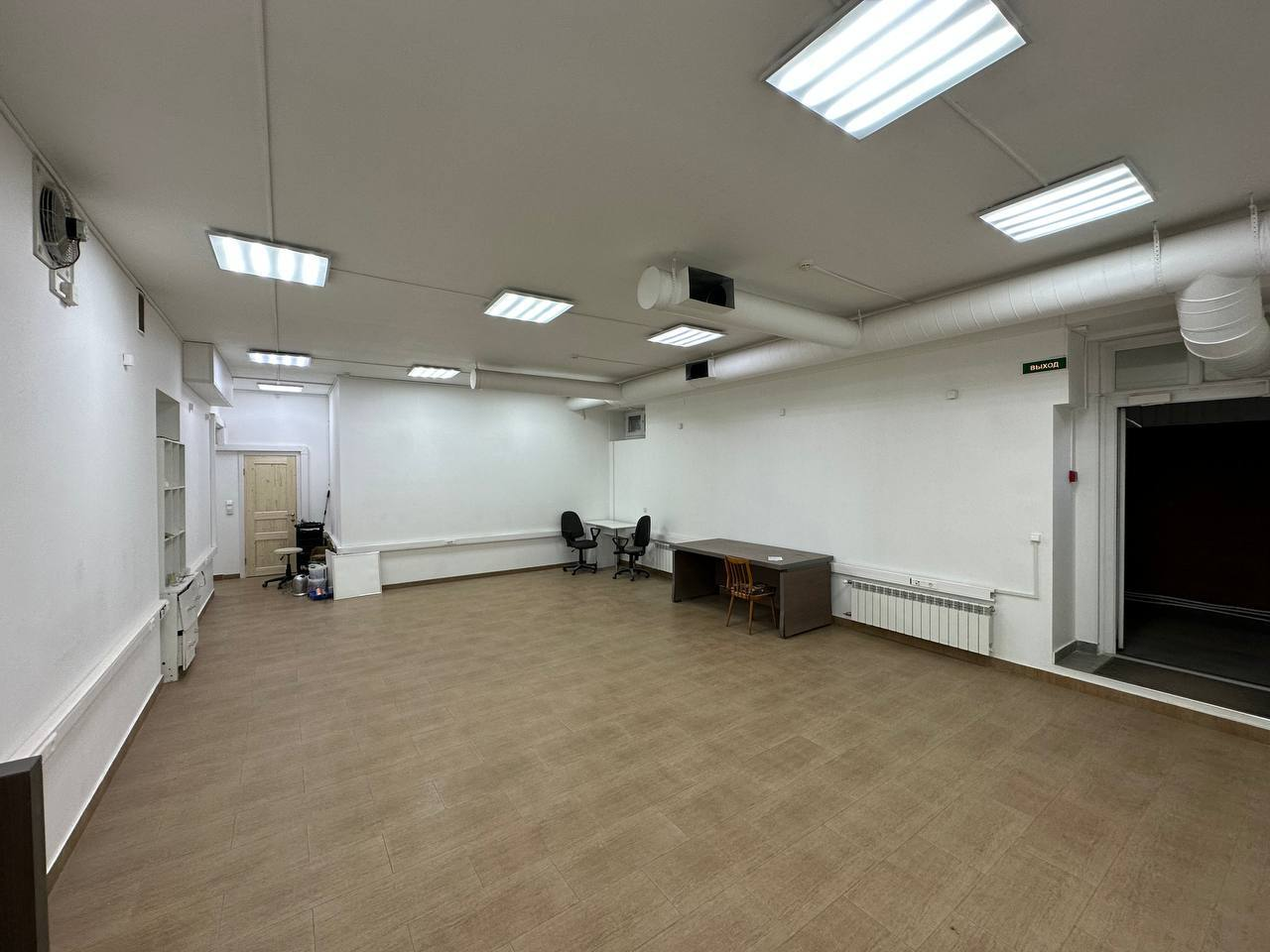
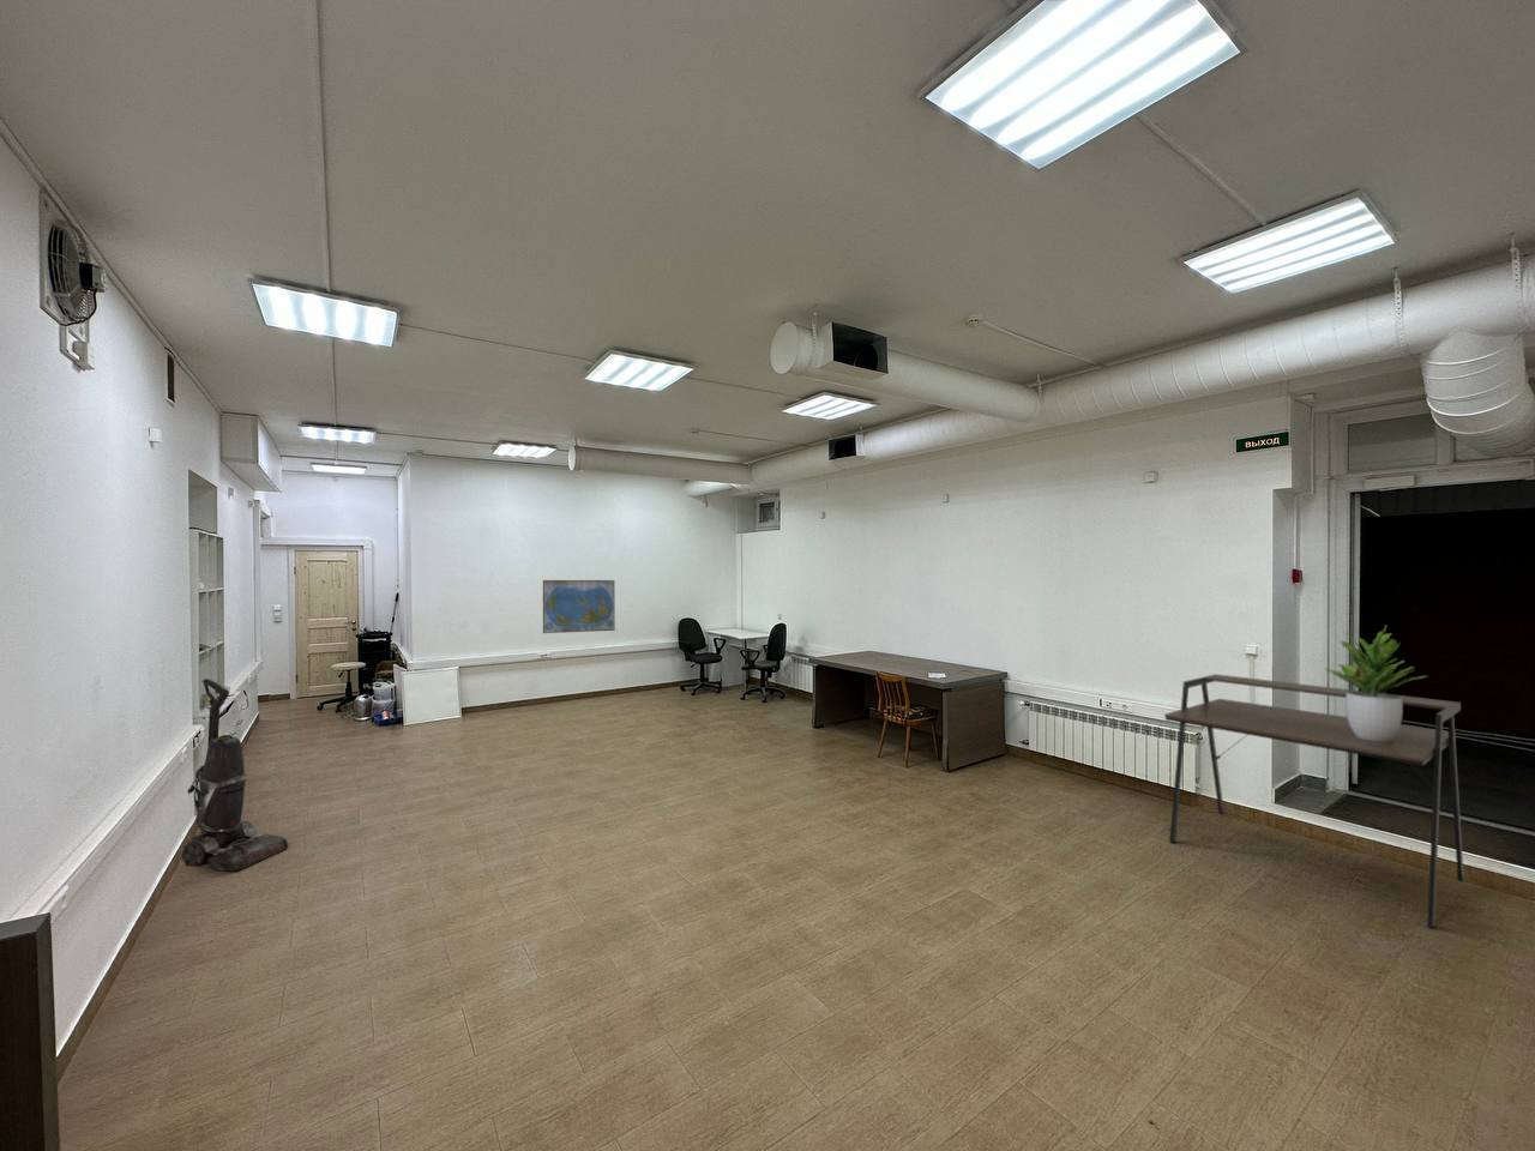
+ world map [541,579,616,635]
+ vacuum cleaner [181,677,289,873]
+ desk [1163,672,1465,930]
+ potted plant [1323,624,1429,741]
